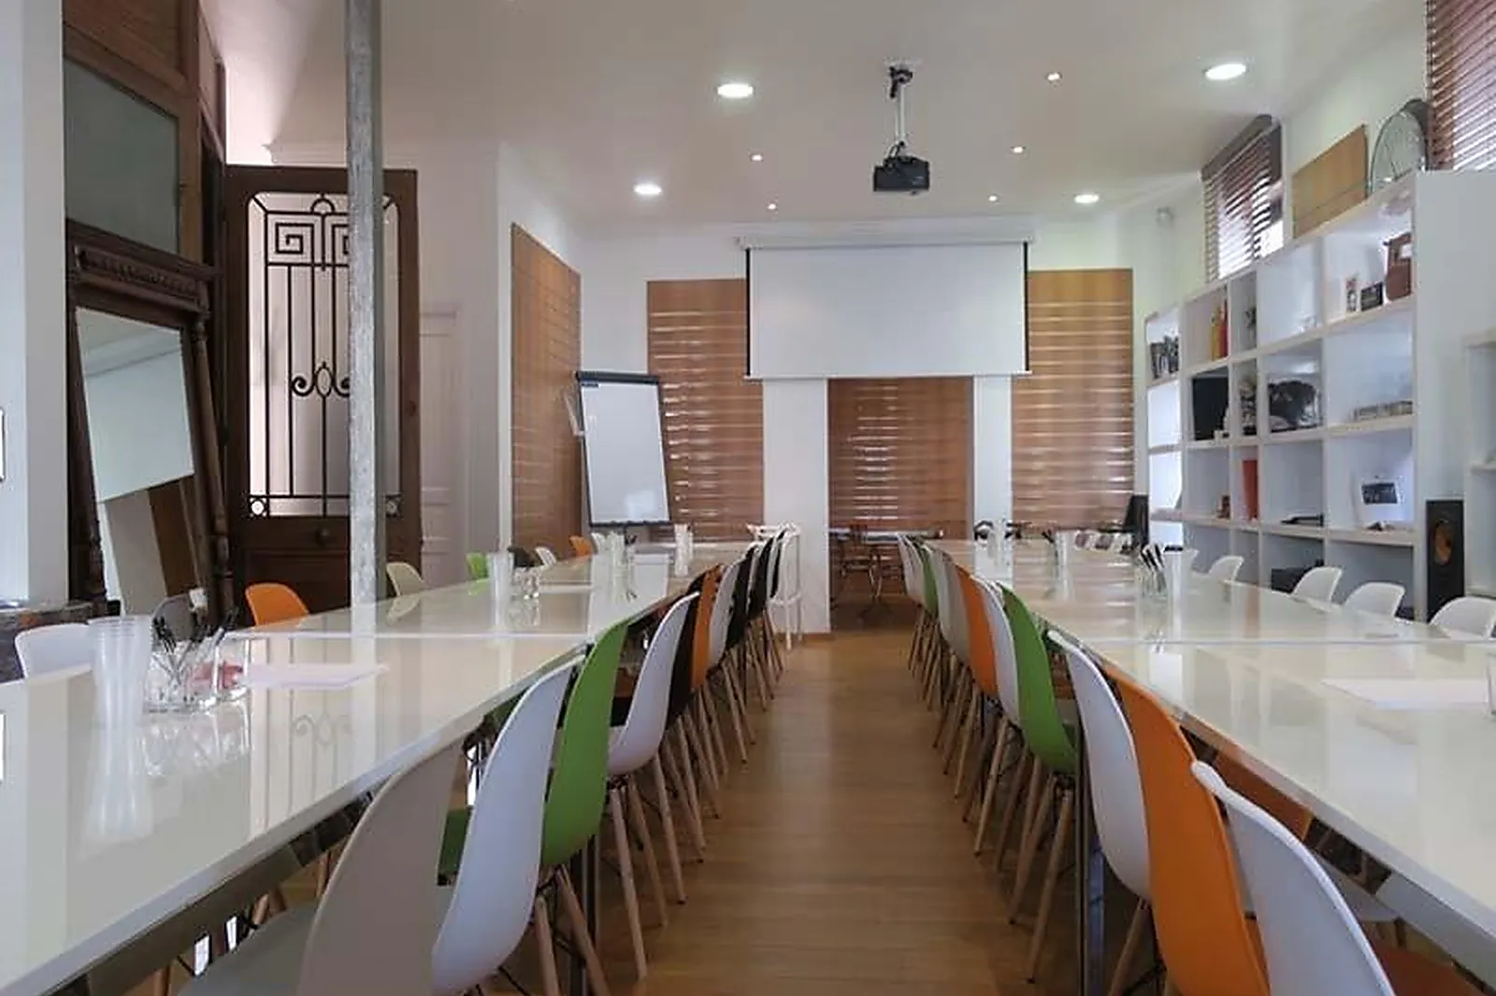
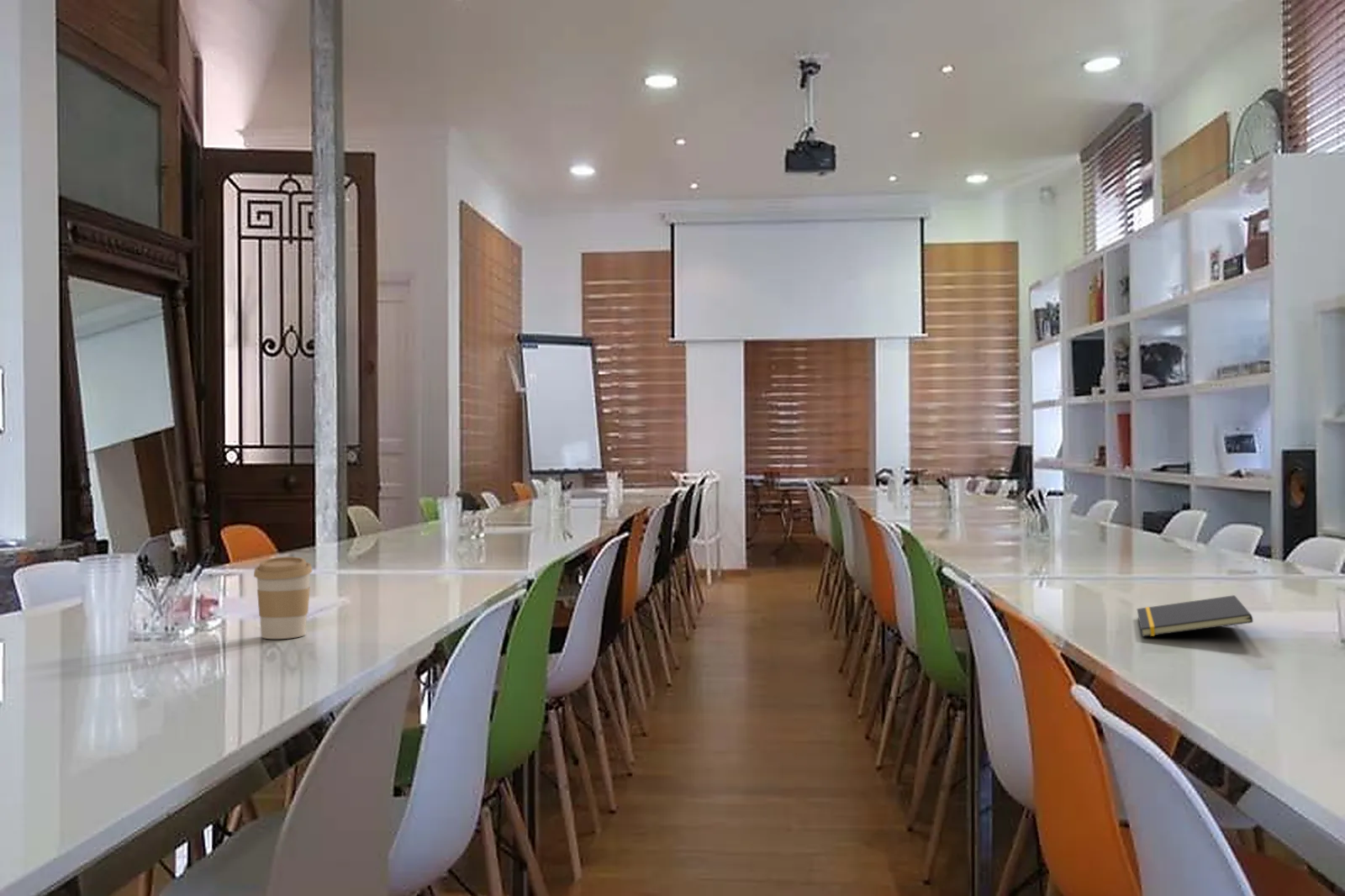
+ coffee cup [253,556,314,640]
+ notepad [1137,594,1254,638]
